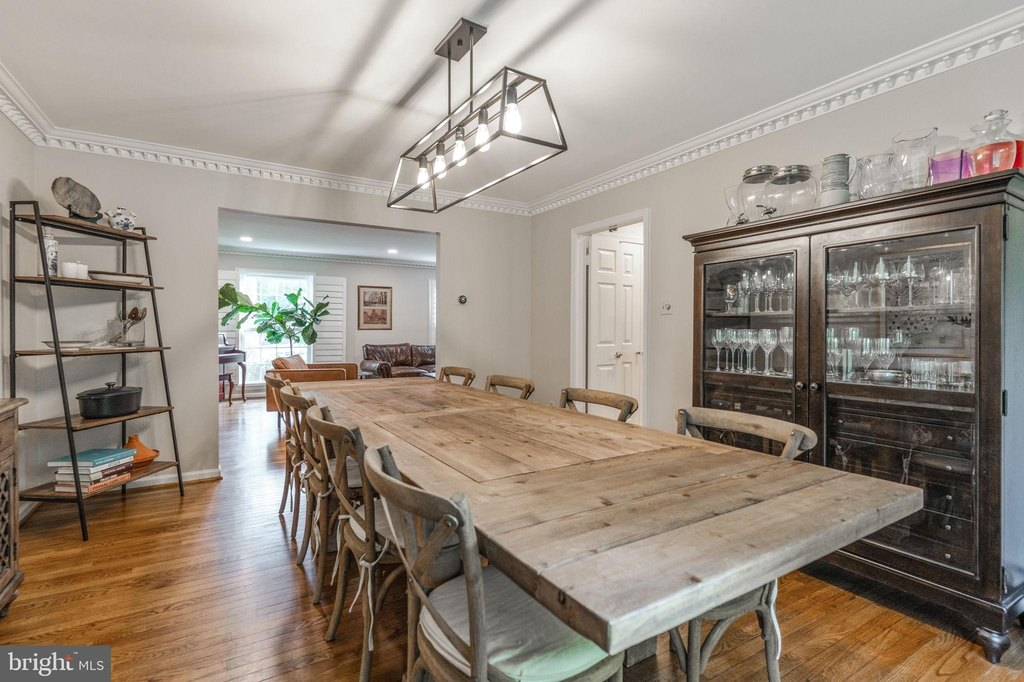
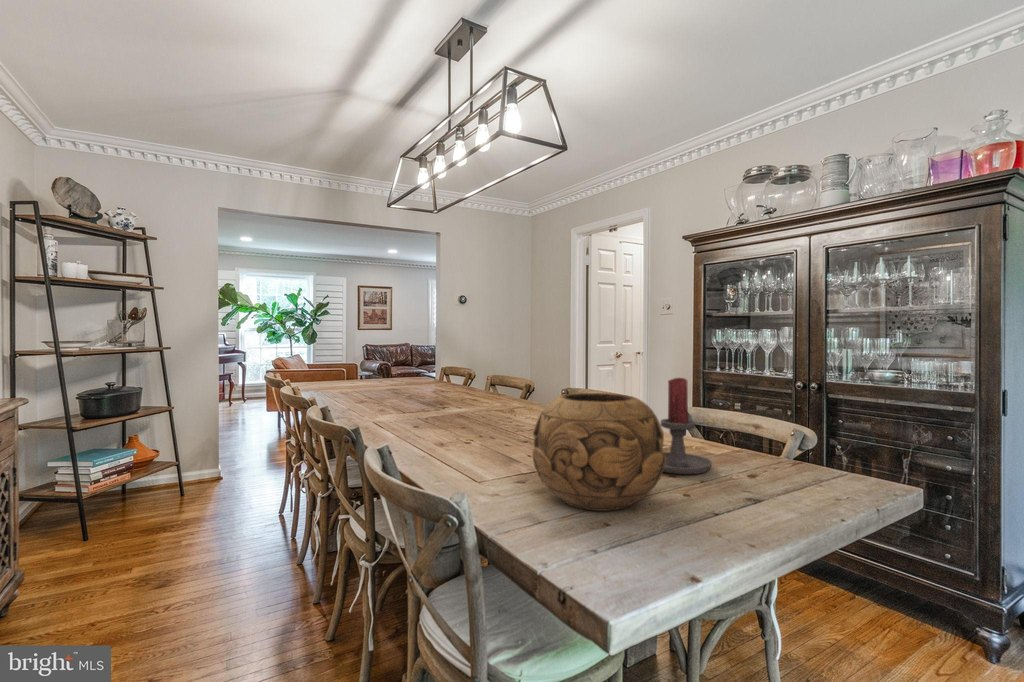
+ candle holder [660,377,713,475]
+ decorative bowl [531,392,666,512]
